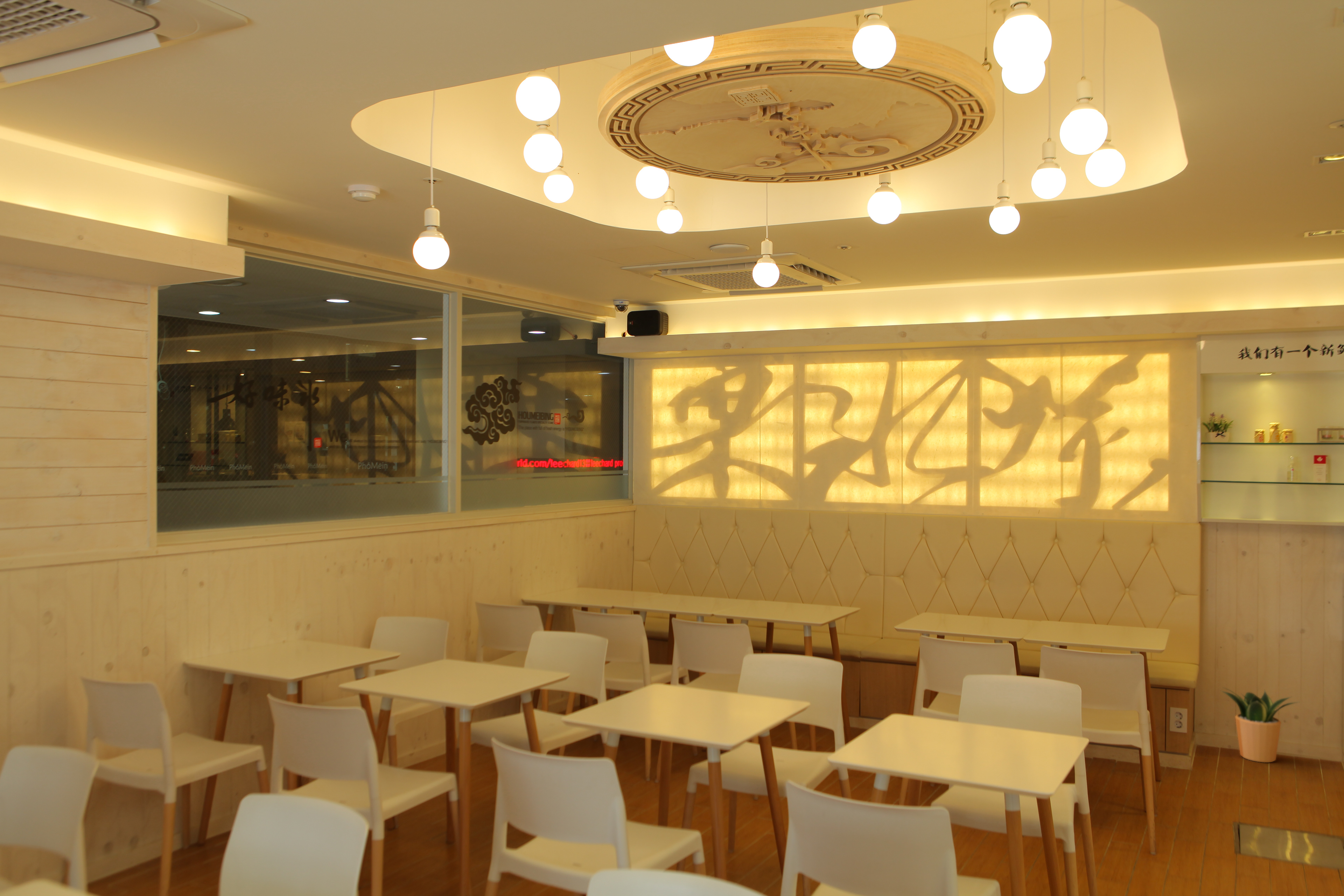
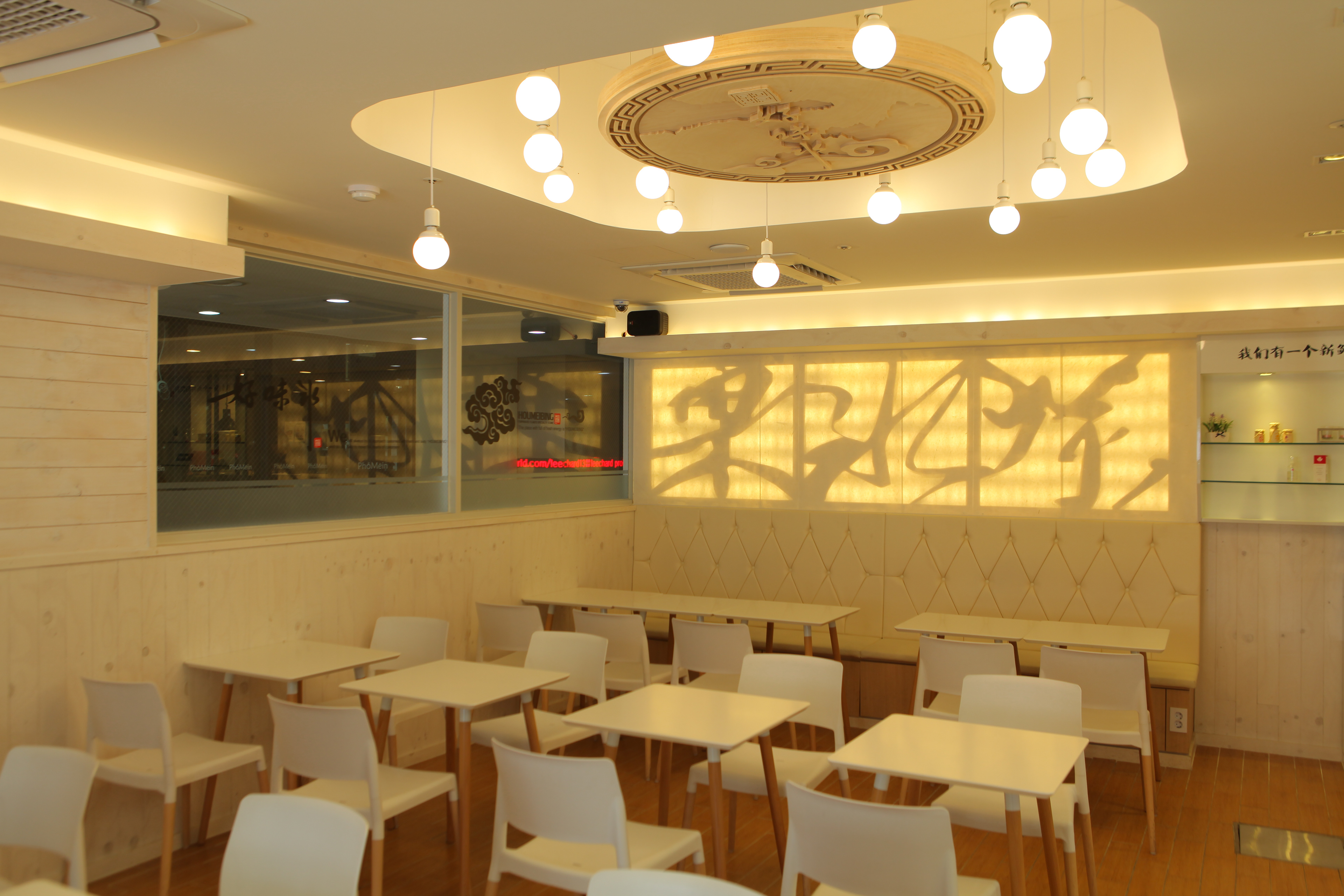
- potted plant [1220,687,1300,763]
